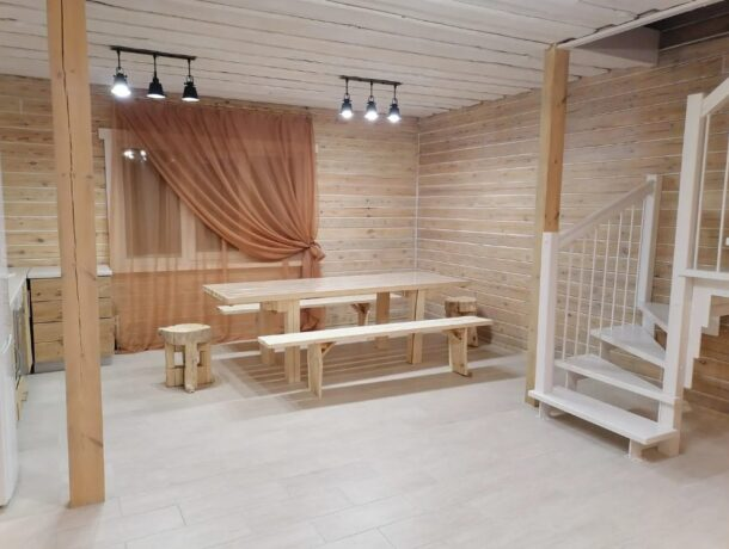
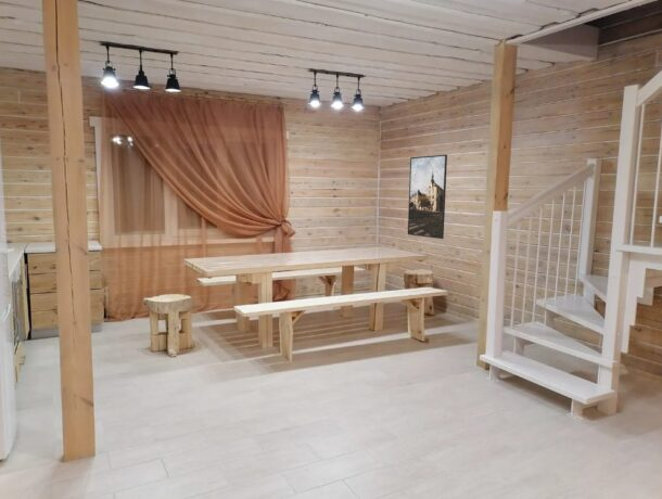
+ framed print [407,153,448,240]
